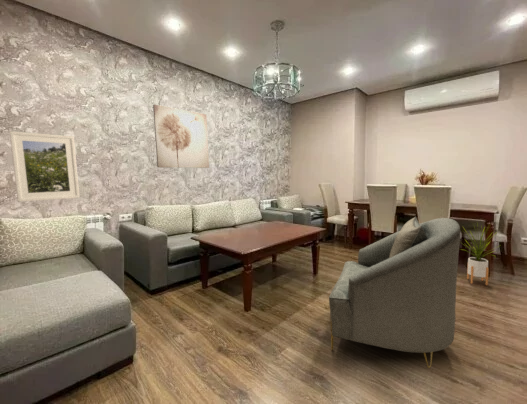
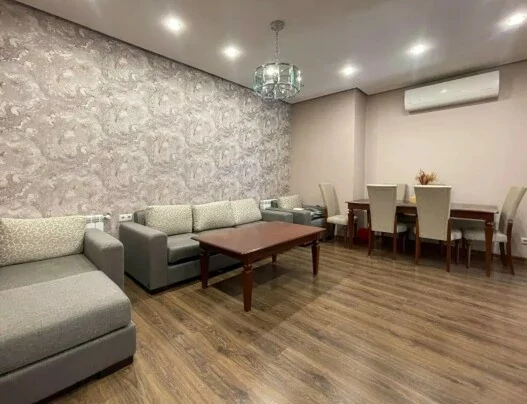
- wall art [152,103,210,169]
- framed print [9,130,81,203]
- house plant [459,222,500,286]
- armchair [328,216,462,369]
